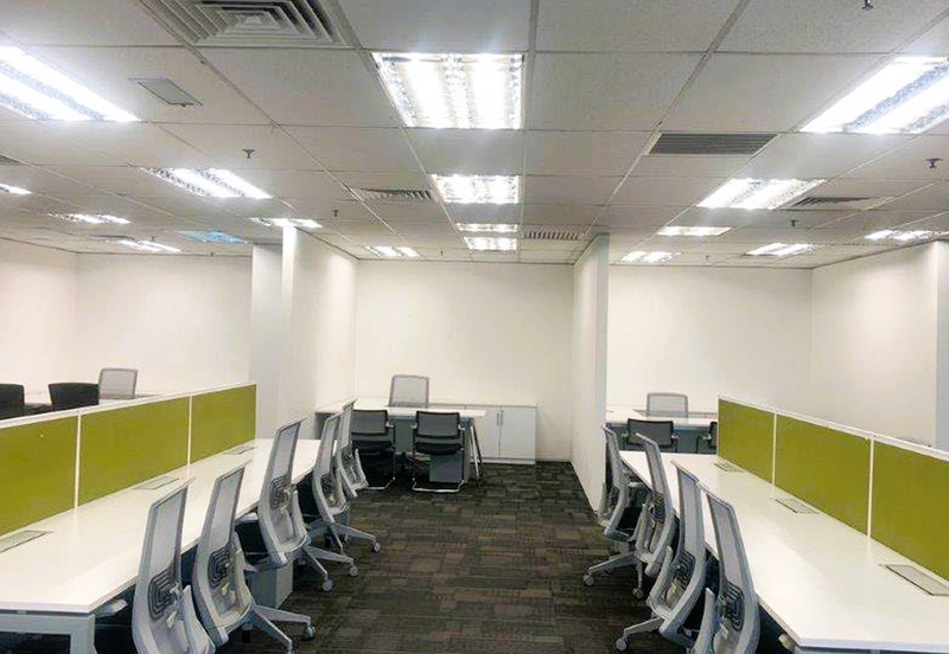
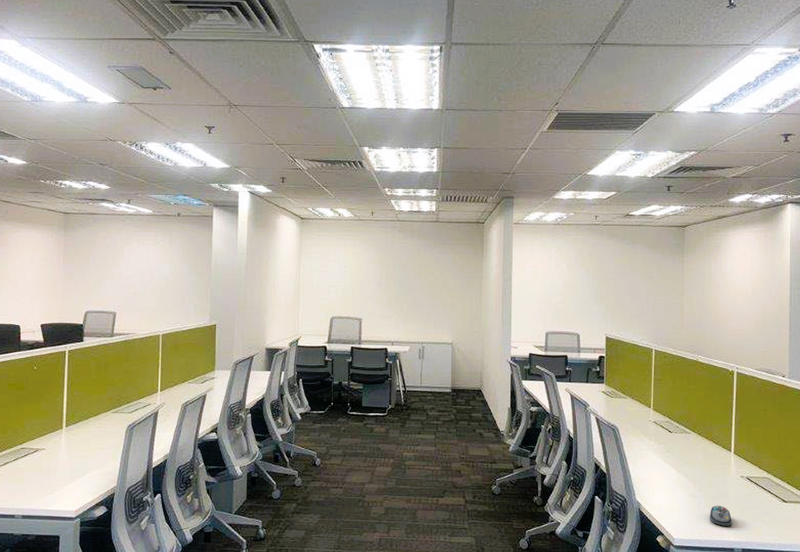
+ computer mouse [709,505,733,527]
